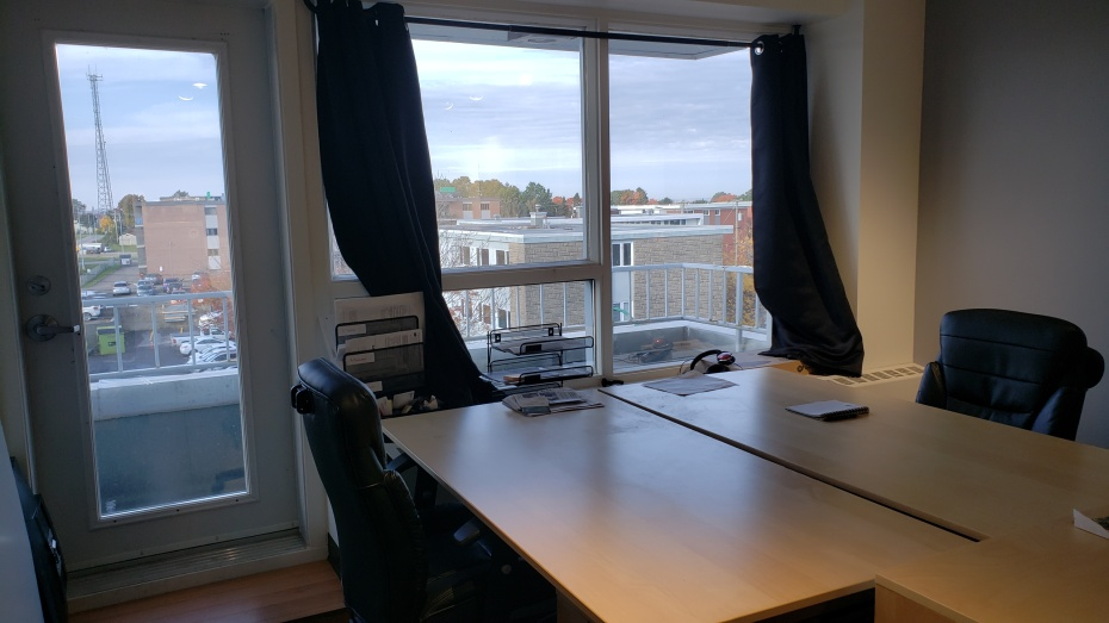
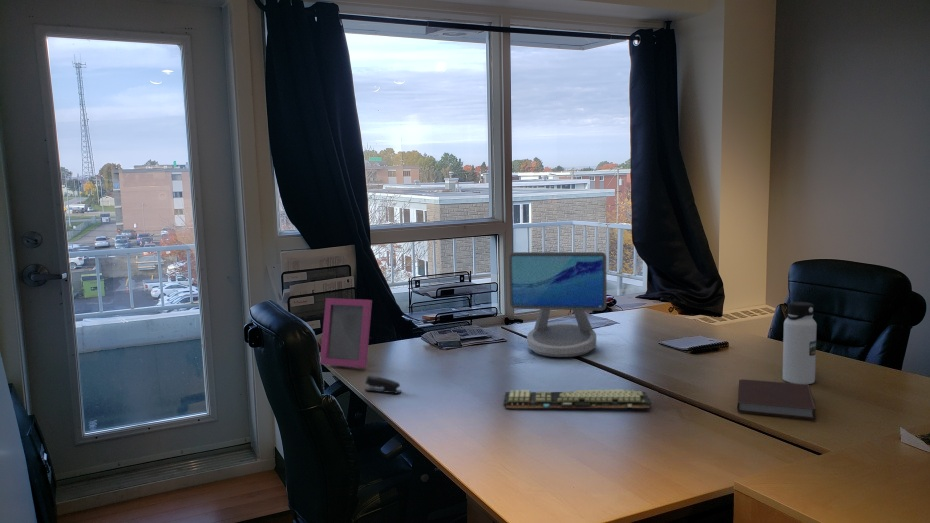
+ notebook [736,378,817,421]
+ picture frame [319,297,373,369]
+ keyboard [502,388,653,409]
+ water bottle [782,301,818,385]
+ computer monitor [508,251,608,358]
+ stapler [364,375,403,394]
